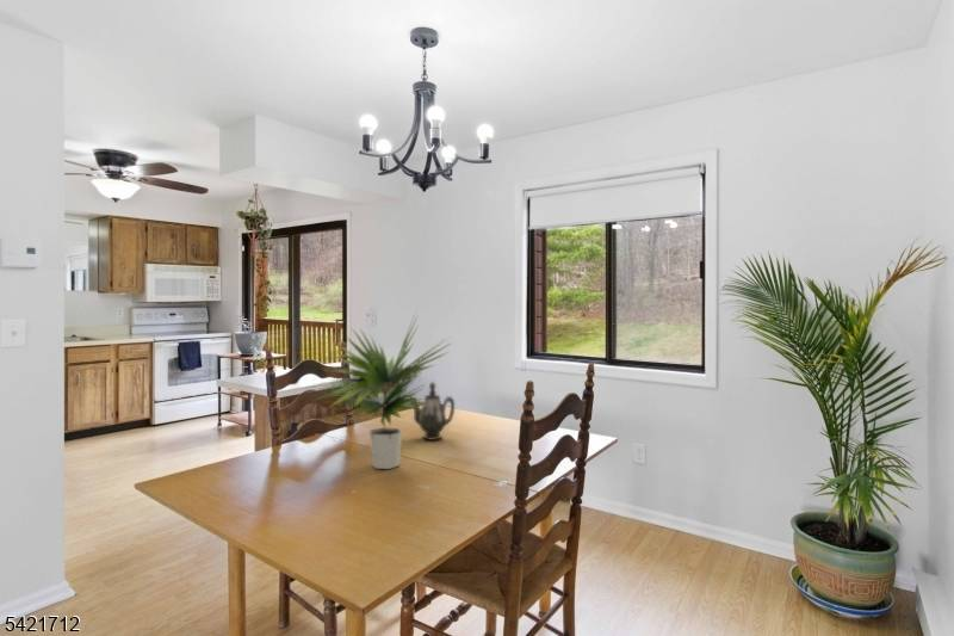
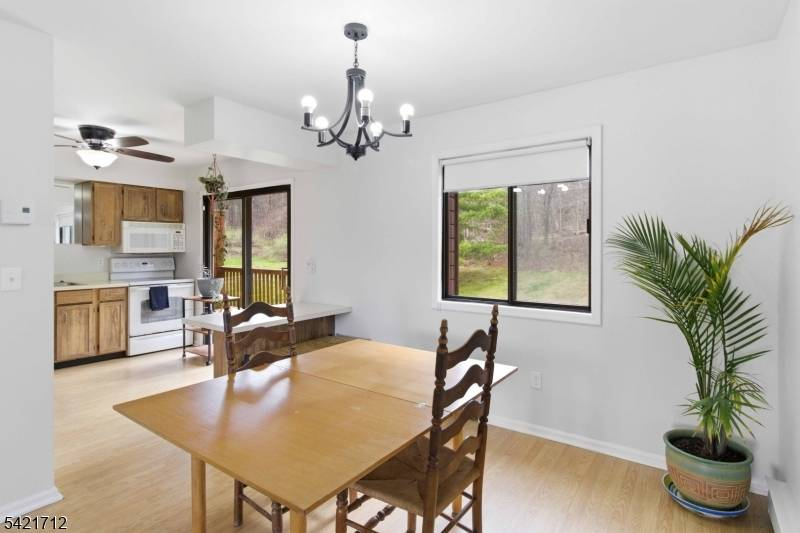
- plant [302,307,453,470]
- teapot [408,381,456,442]
